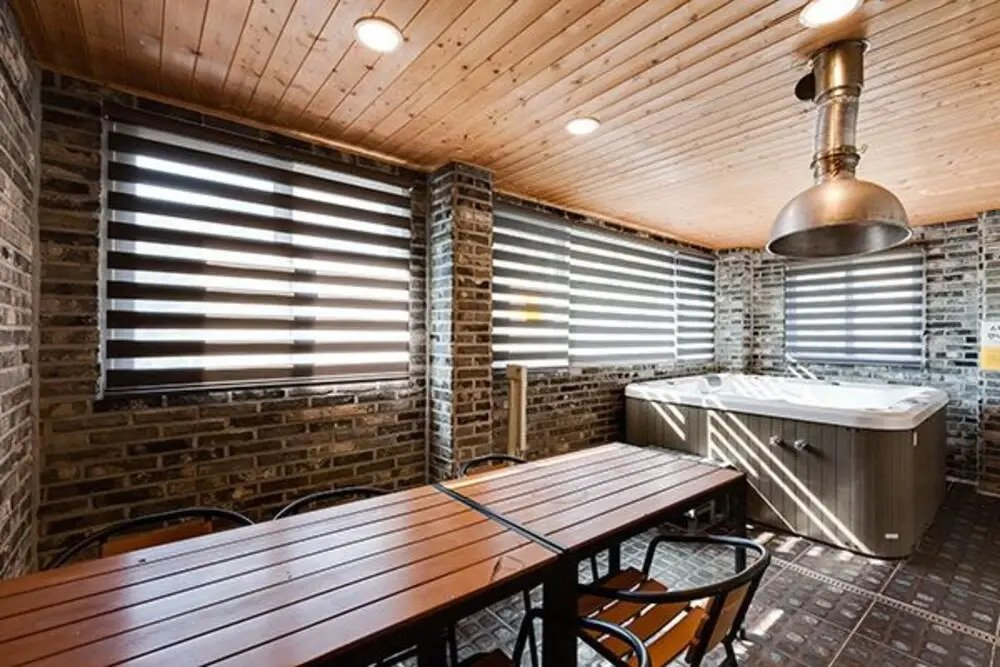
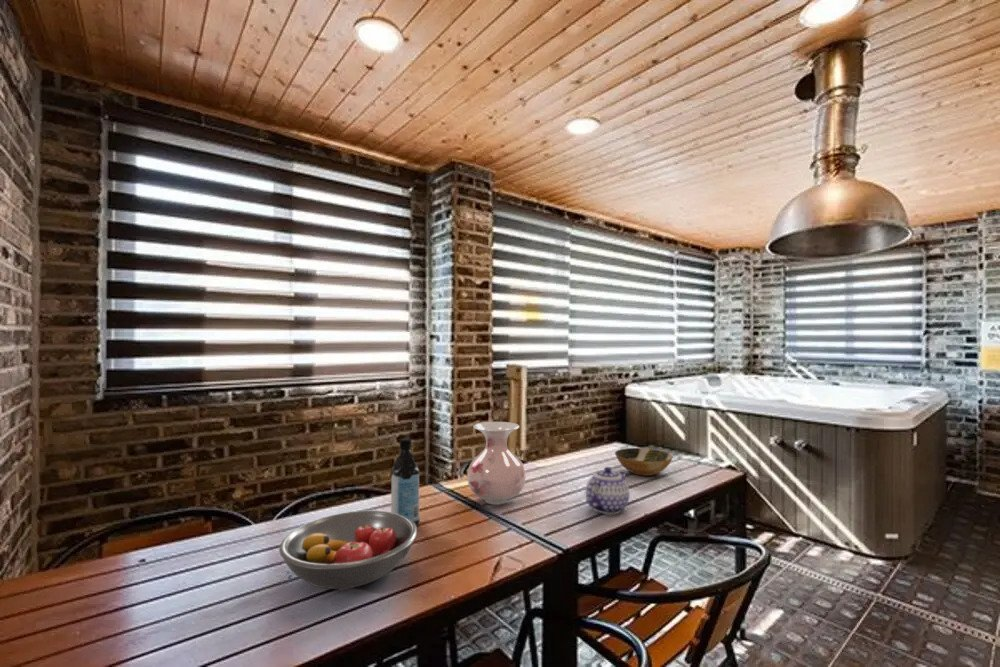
+ bowl [614,447,674,477]
+ water bottle [390,437,421,528]
+ fruit bowl [278,510,419,590]
+ teapot [585,466,631,515]
+ vase [466,421,526,506]
